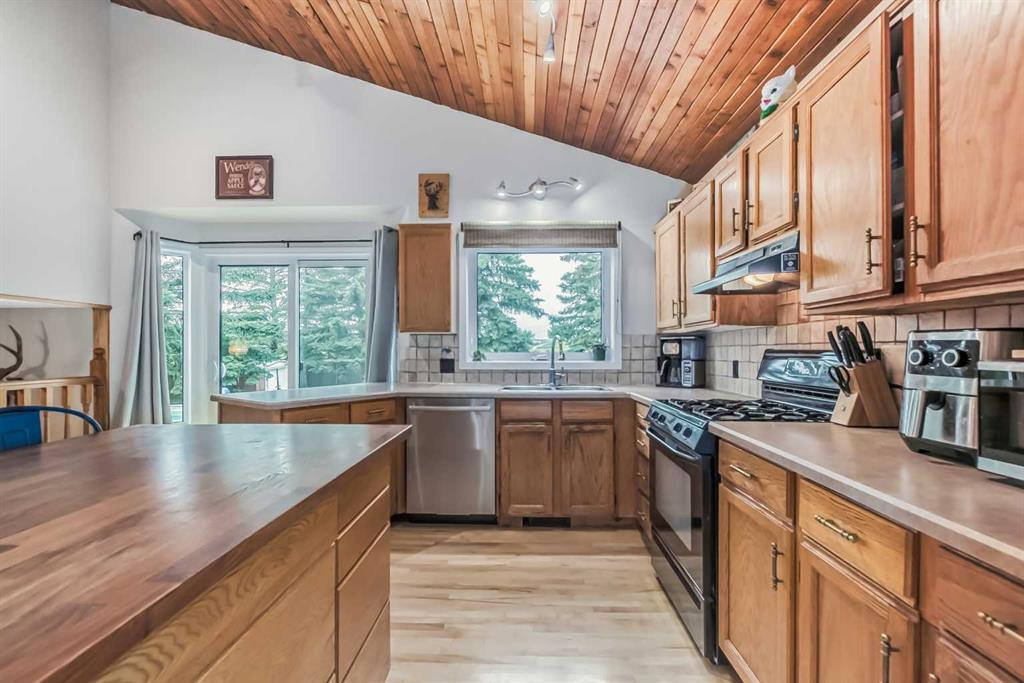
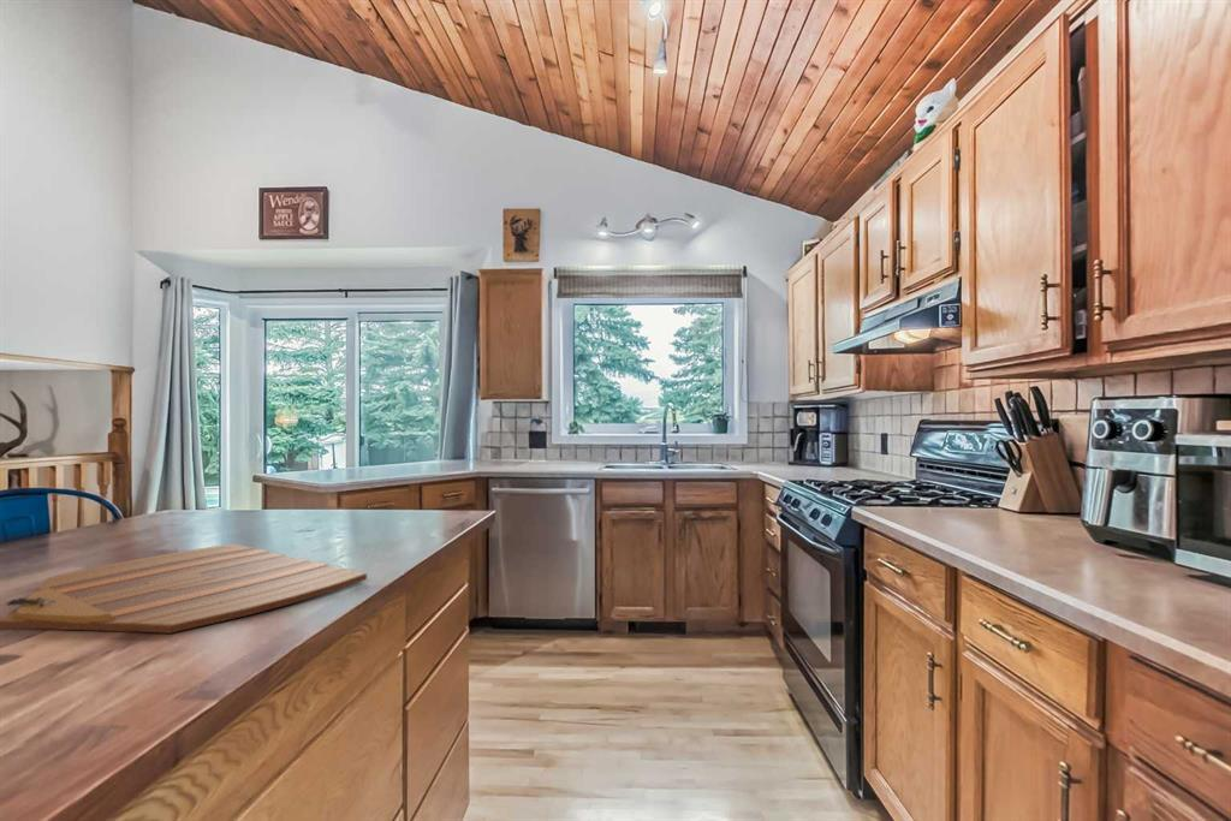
+ cutting board [0,543,368,635]
